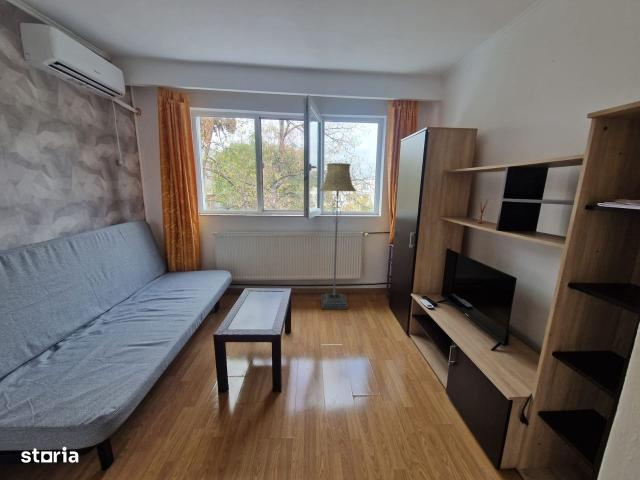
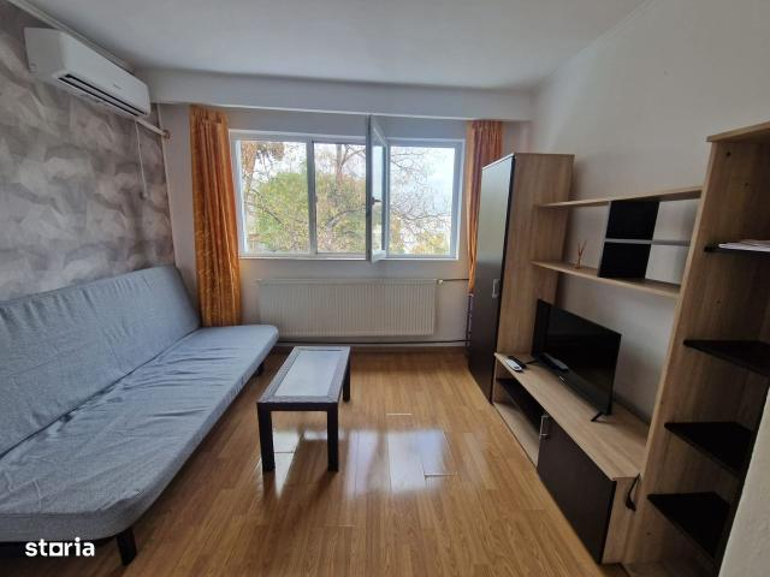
- floor lamp [318,162,357,310]
